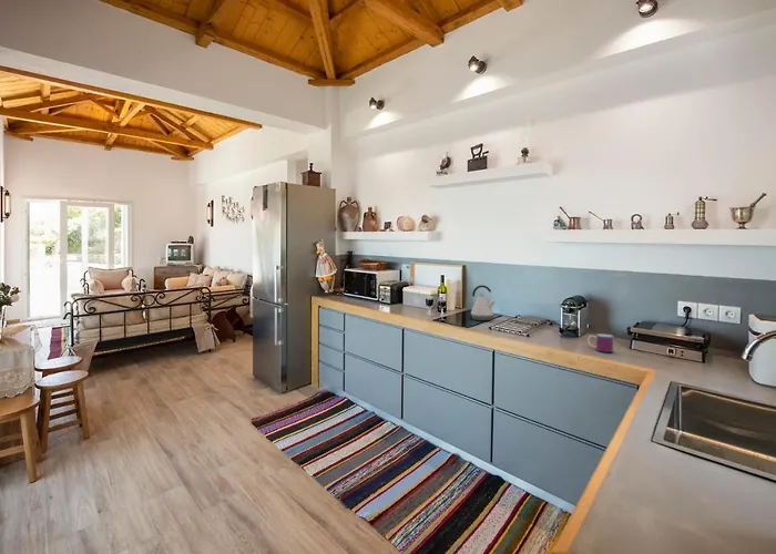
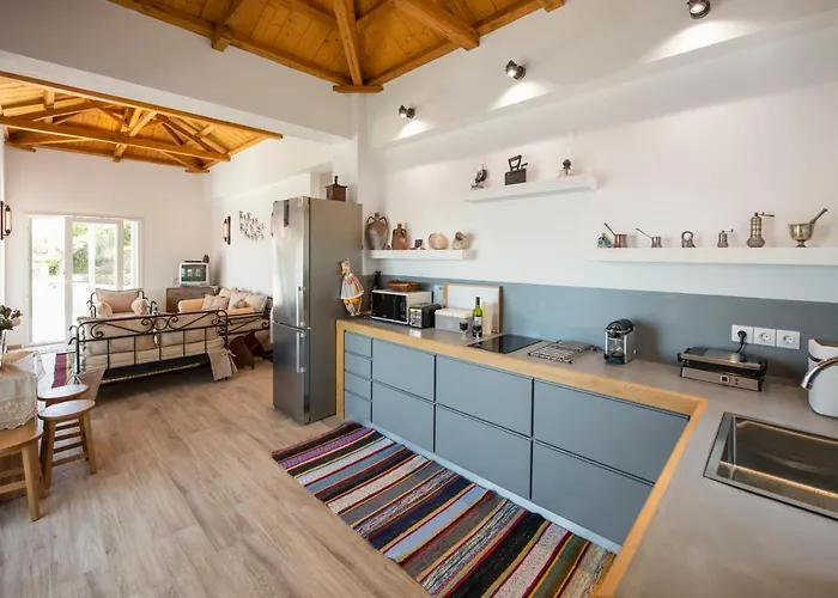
- mug [586,334,614,353]
- kettle [470,284,497,321]
